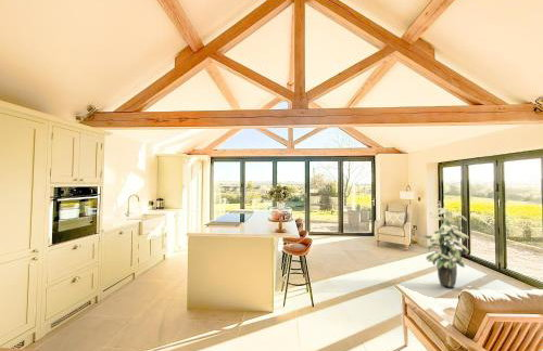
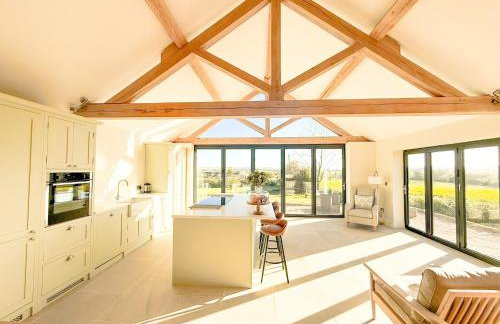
- indoor plant [424,207,470,288]
